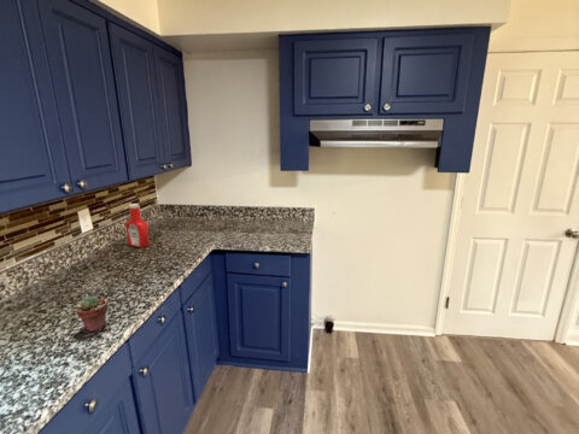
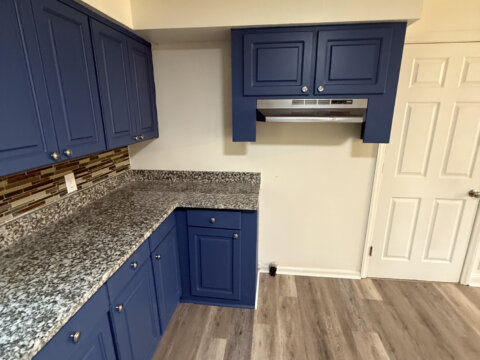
- potted succulent [75,294,109,333]
- soap bottle [124,203,151,248]
